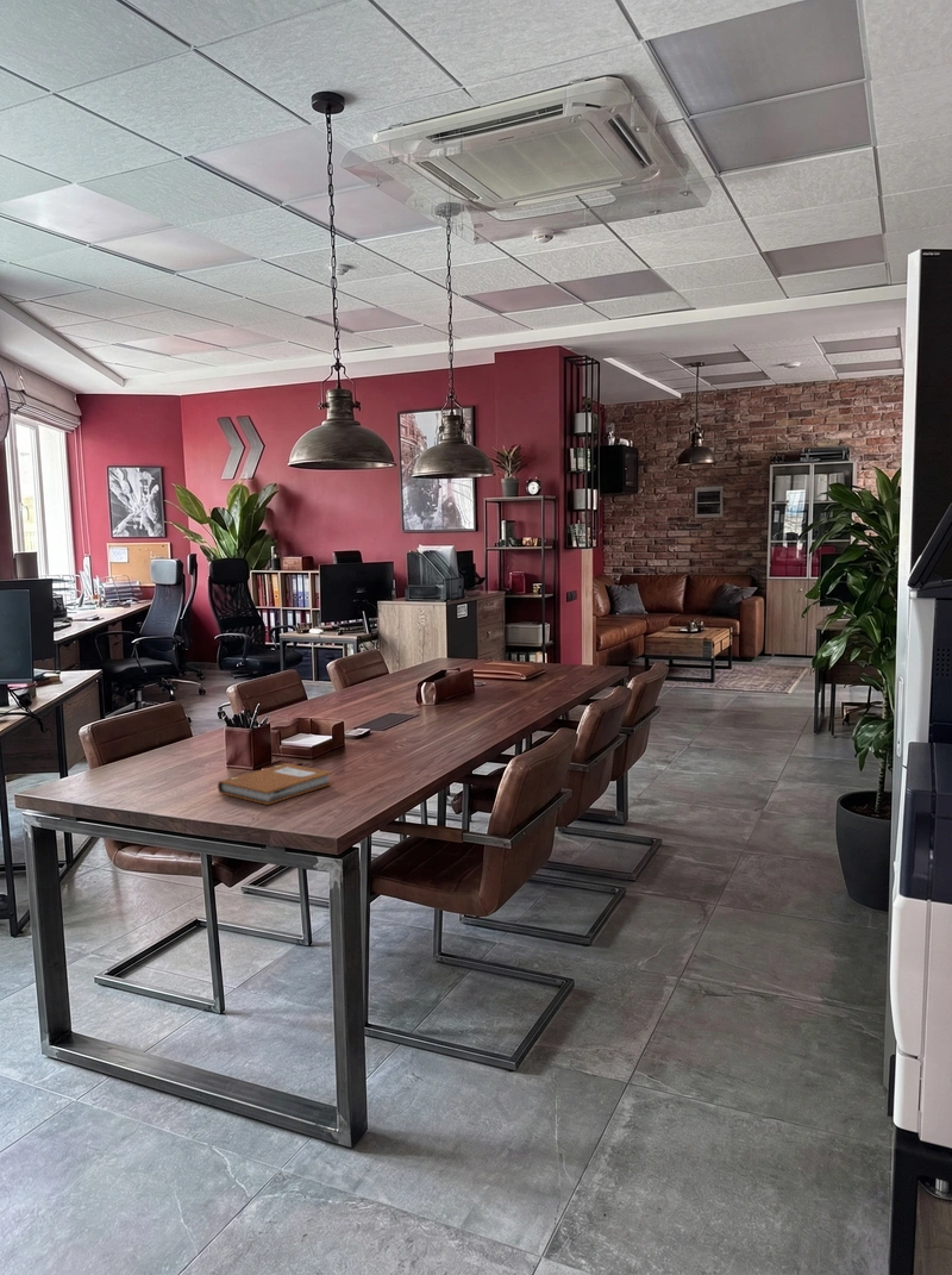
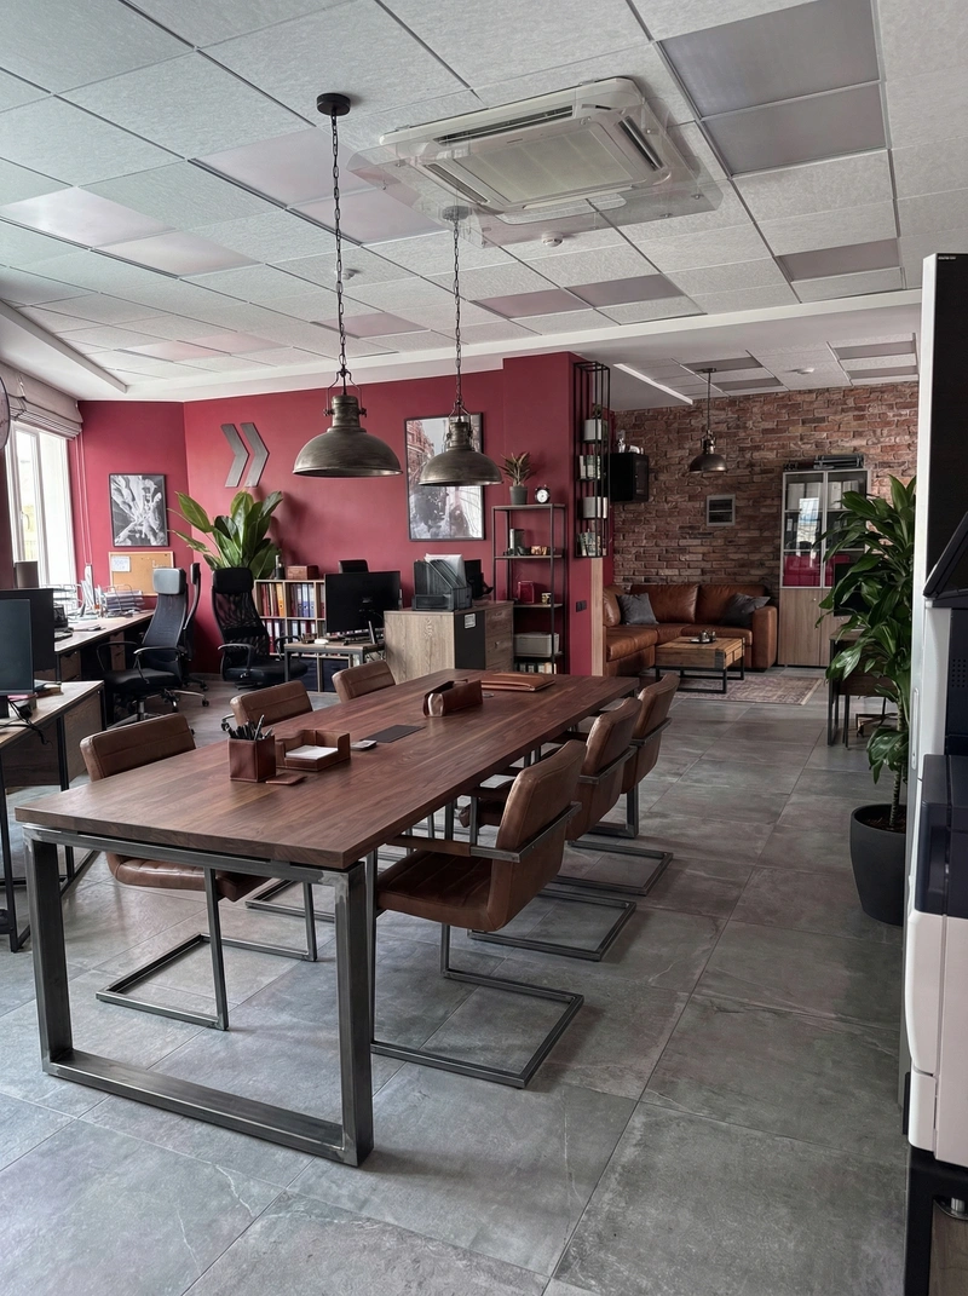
- notebook [217,762,334,806]
